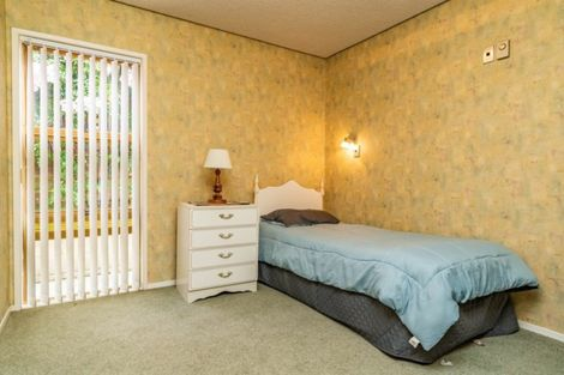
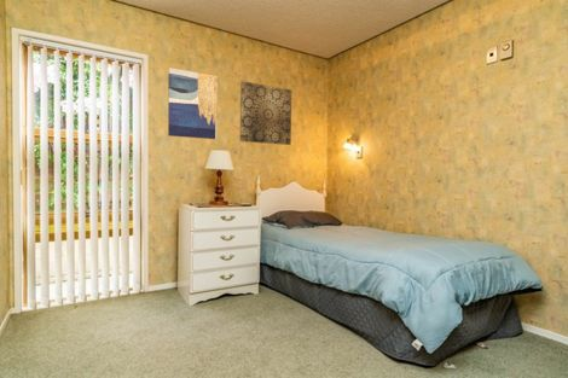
+ wall art [239,80,292,146]
+ wall art [167,66,219,140]
